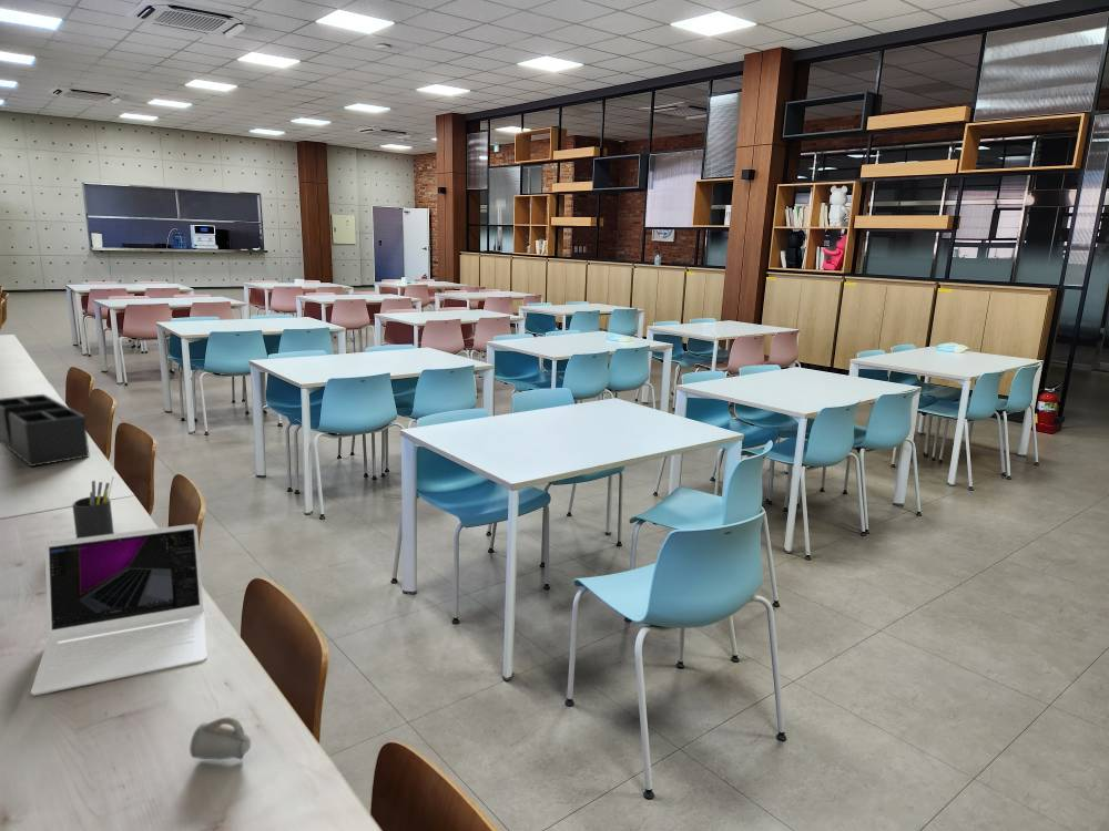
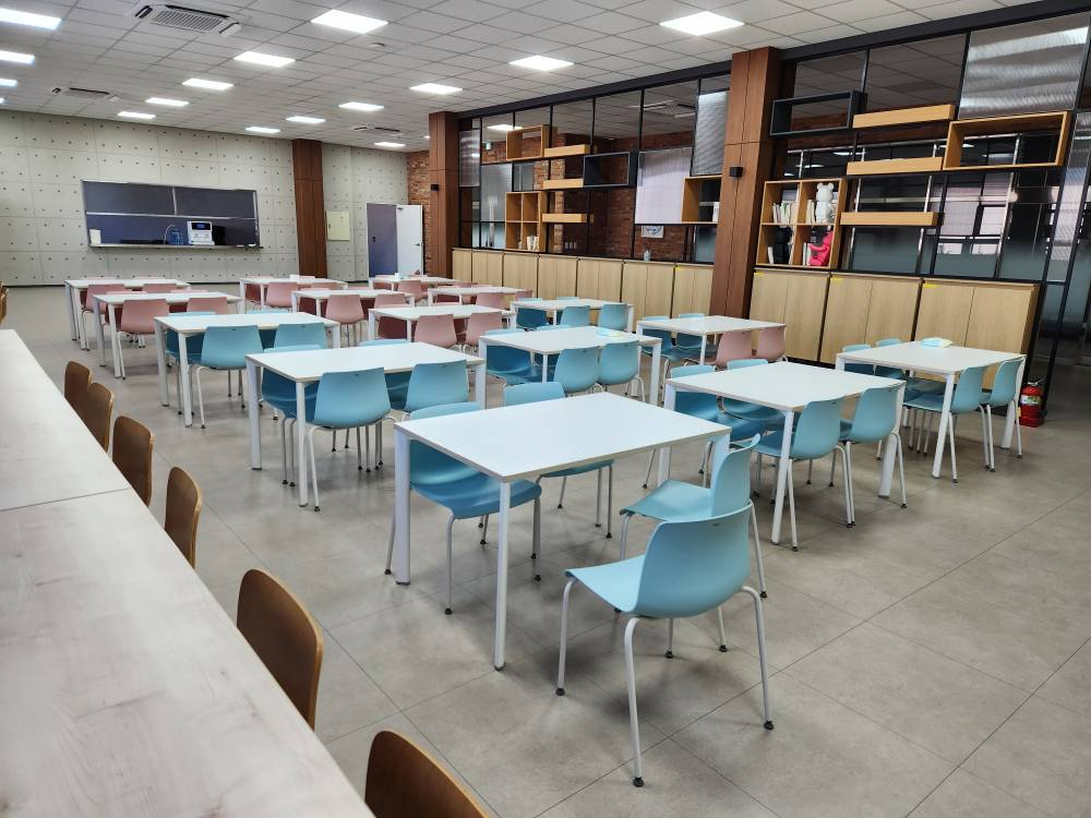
- pen holder [71,473,115,538]
- desk organizer [0,393,91,468]
- laptop [30,523,208,697]
- computer mouse [189,716,252,761]
